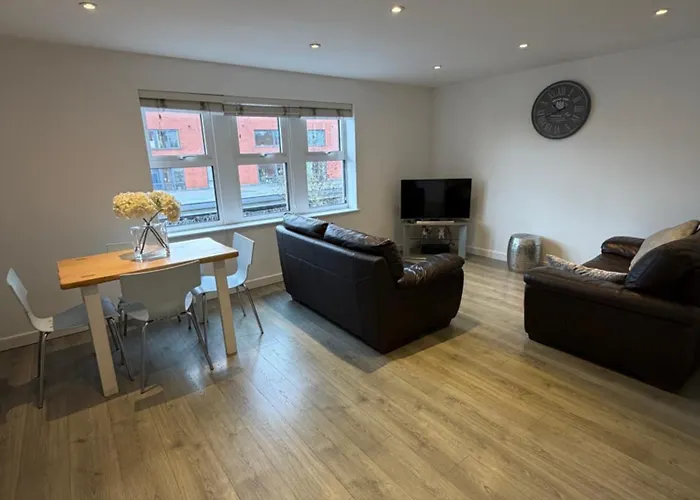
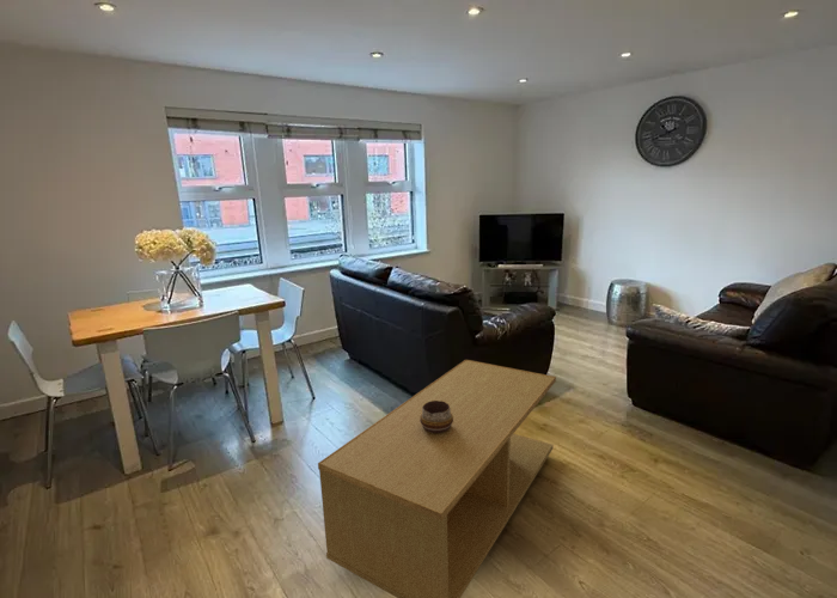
+ decorative bowl [420,401,453,433]
+ coffee table [317,359,557,598]
